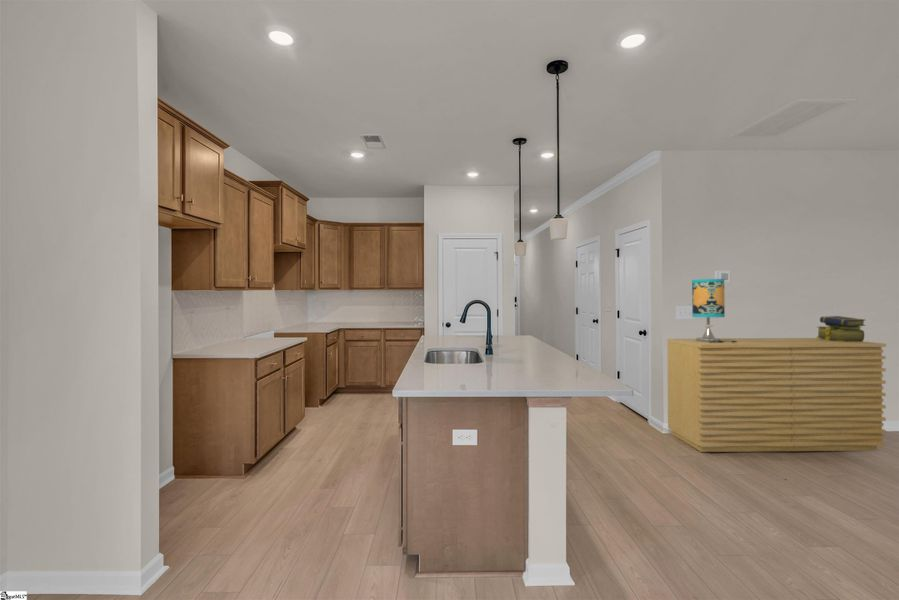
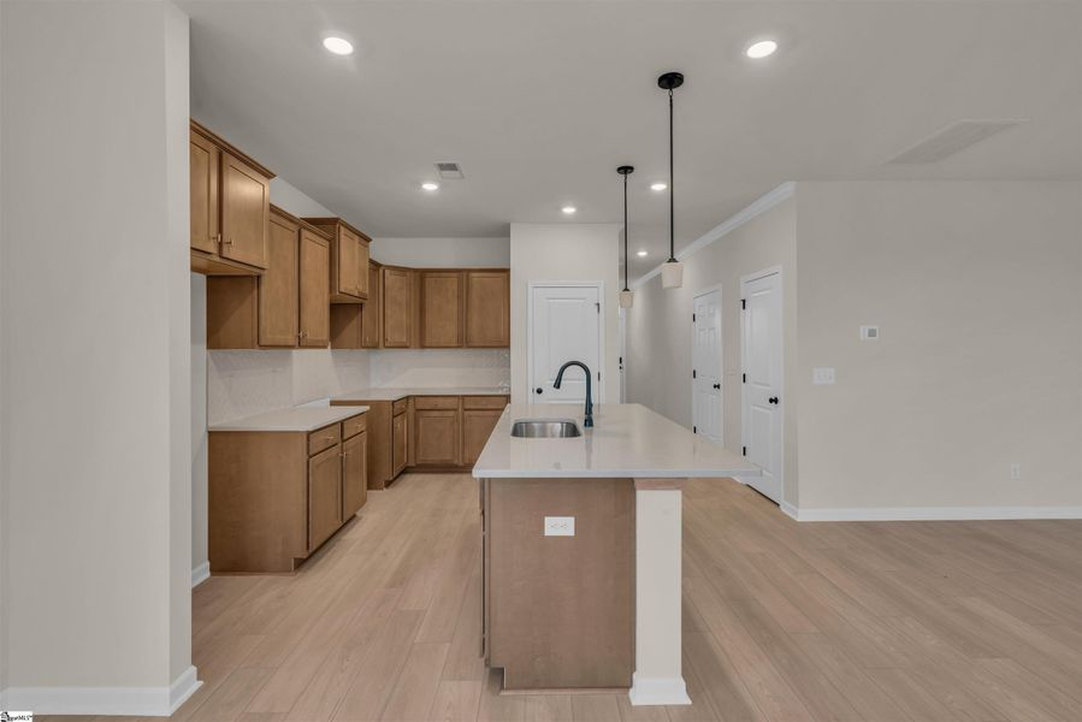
- stack of books [816,315,866,342]
- sideboard [666,337,887,453]
- table lamp [691,278,737,343]
